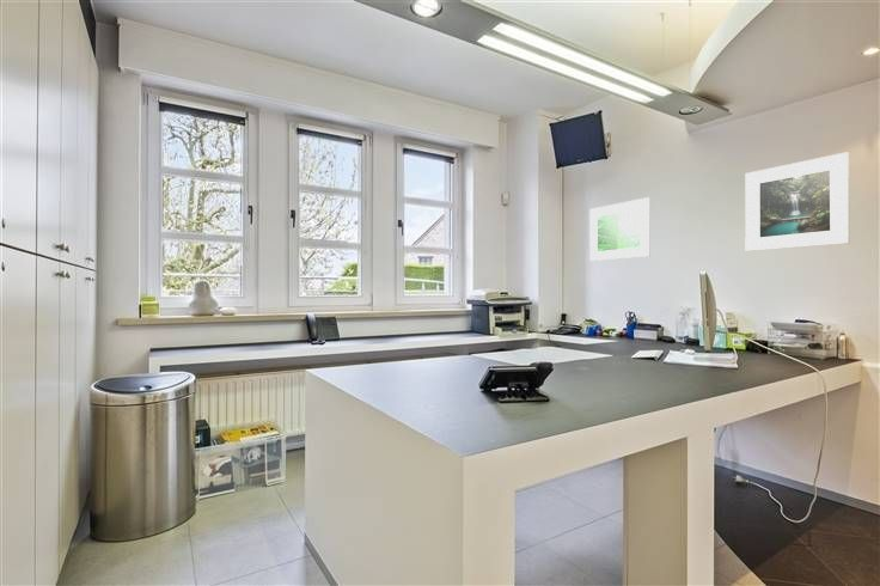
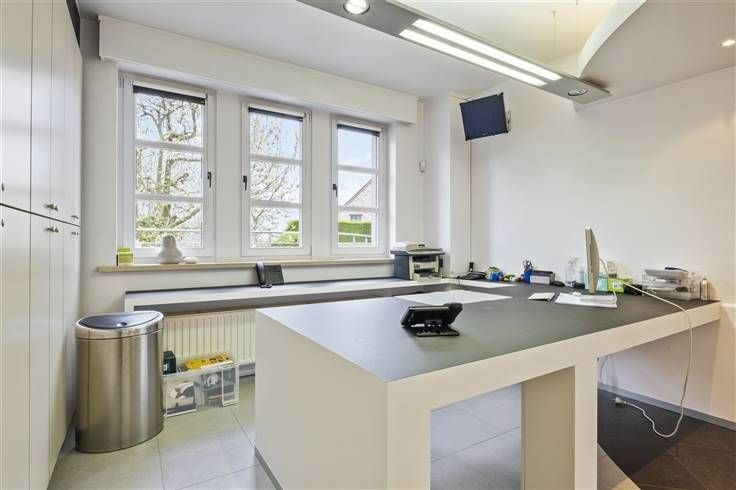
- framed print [588,196,652,262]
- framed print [744,151,851,252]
